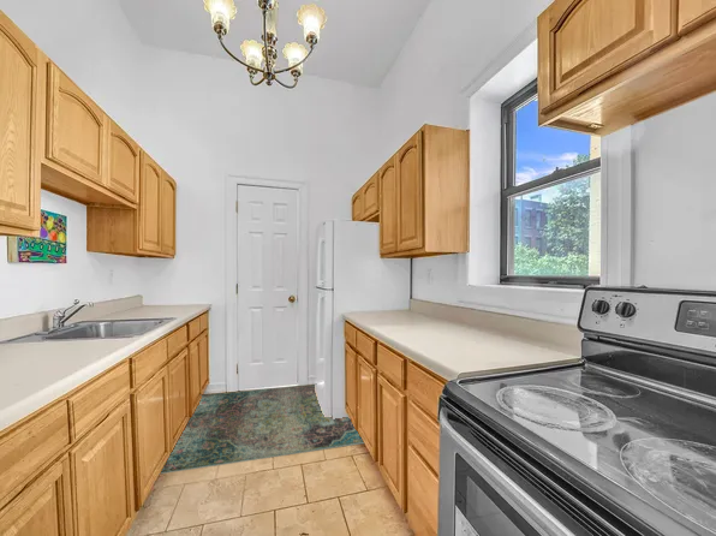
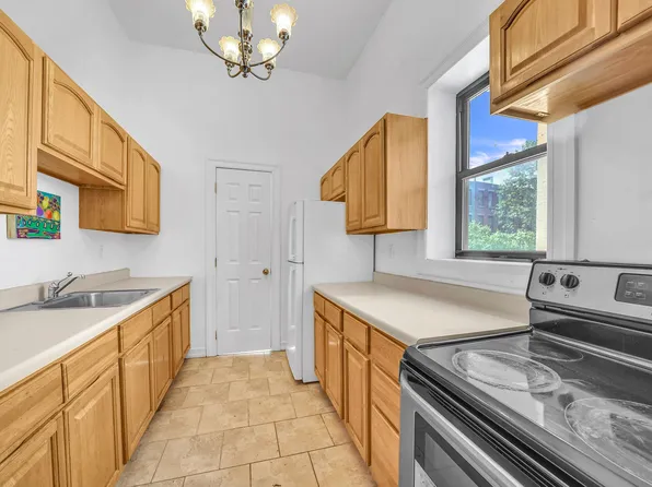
- rug [160,383,365,475]
